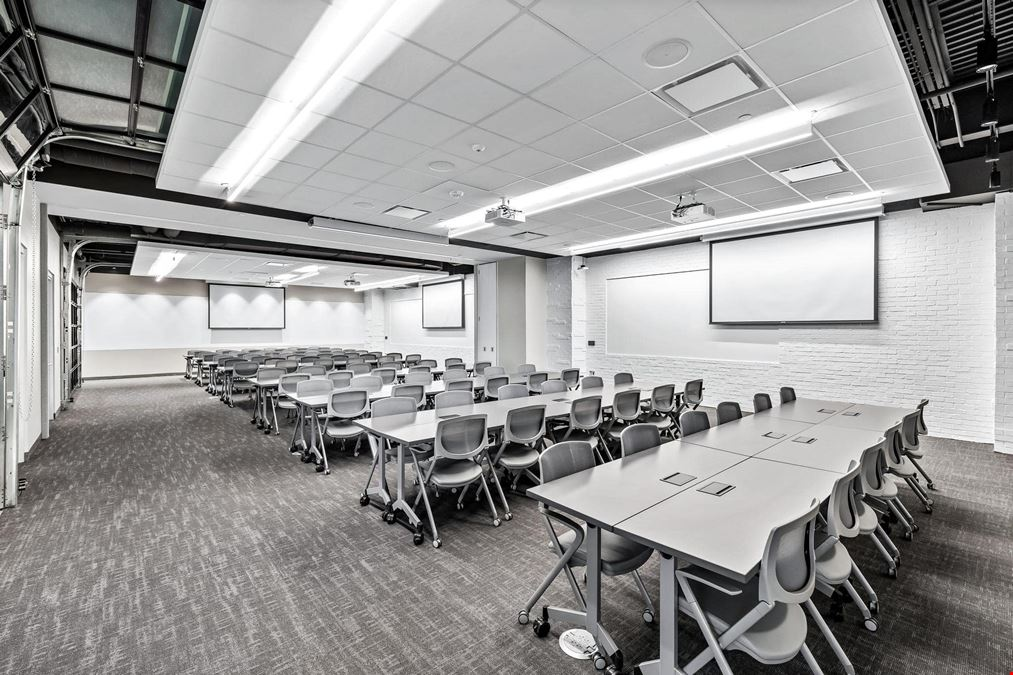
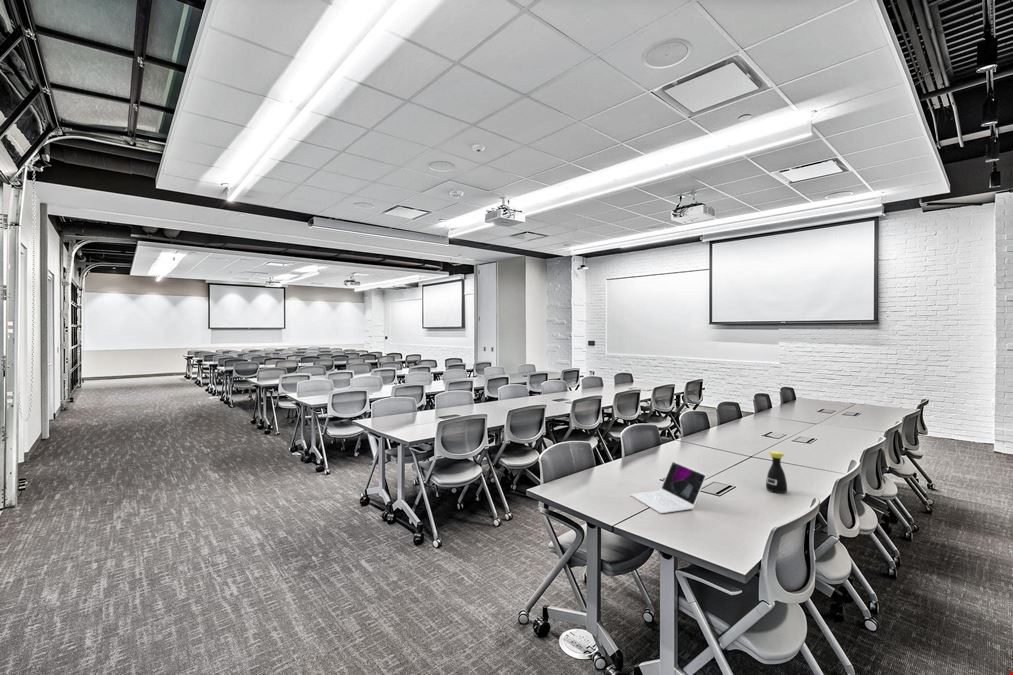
+ laptop [630,459,708,514]
+ bottle [765,450,788,494]
